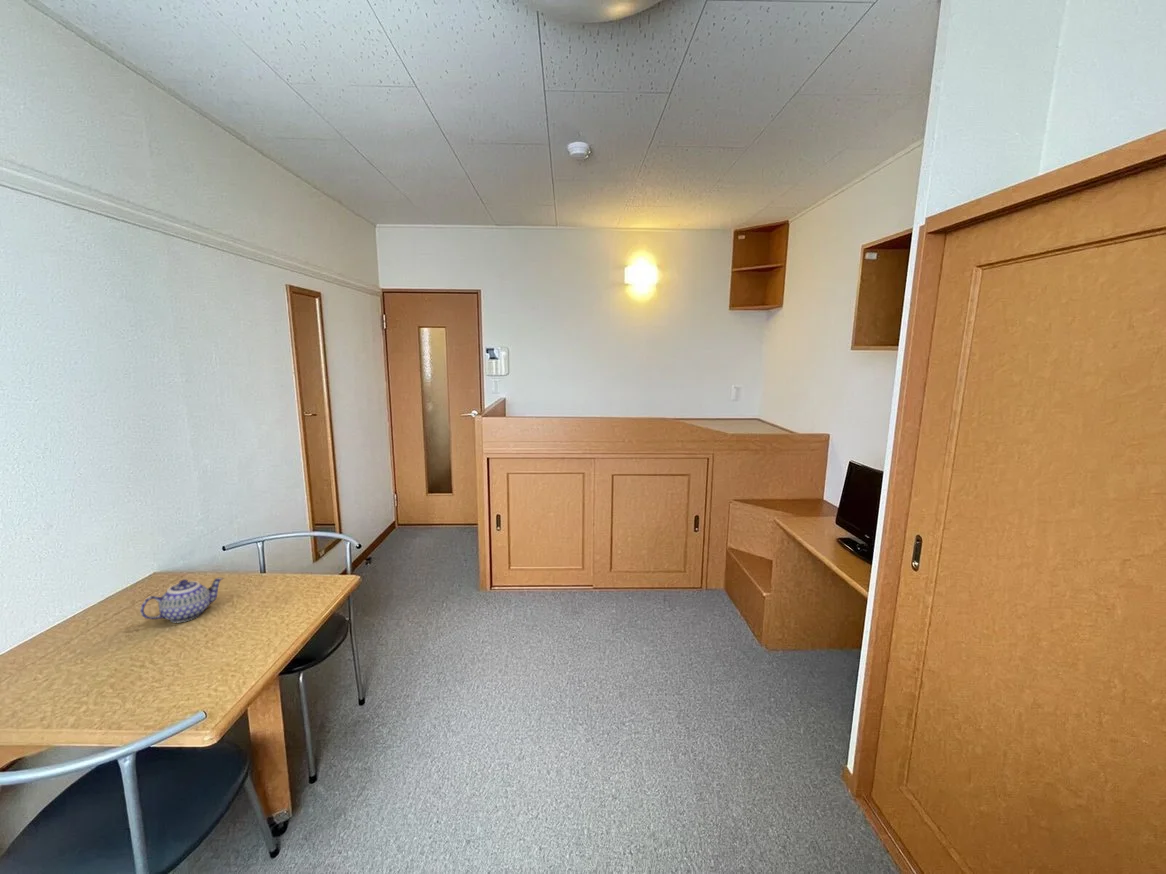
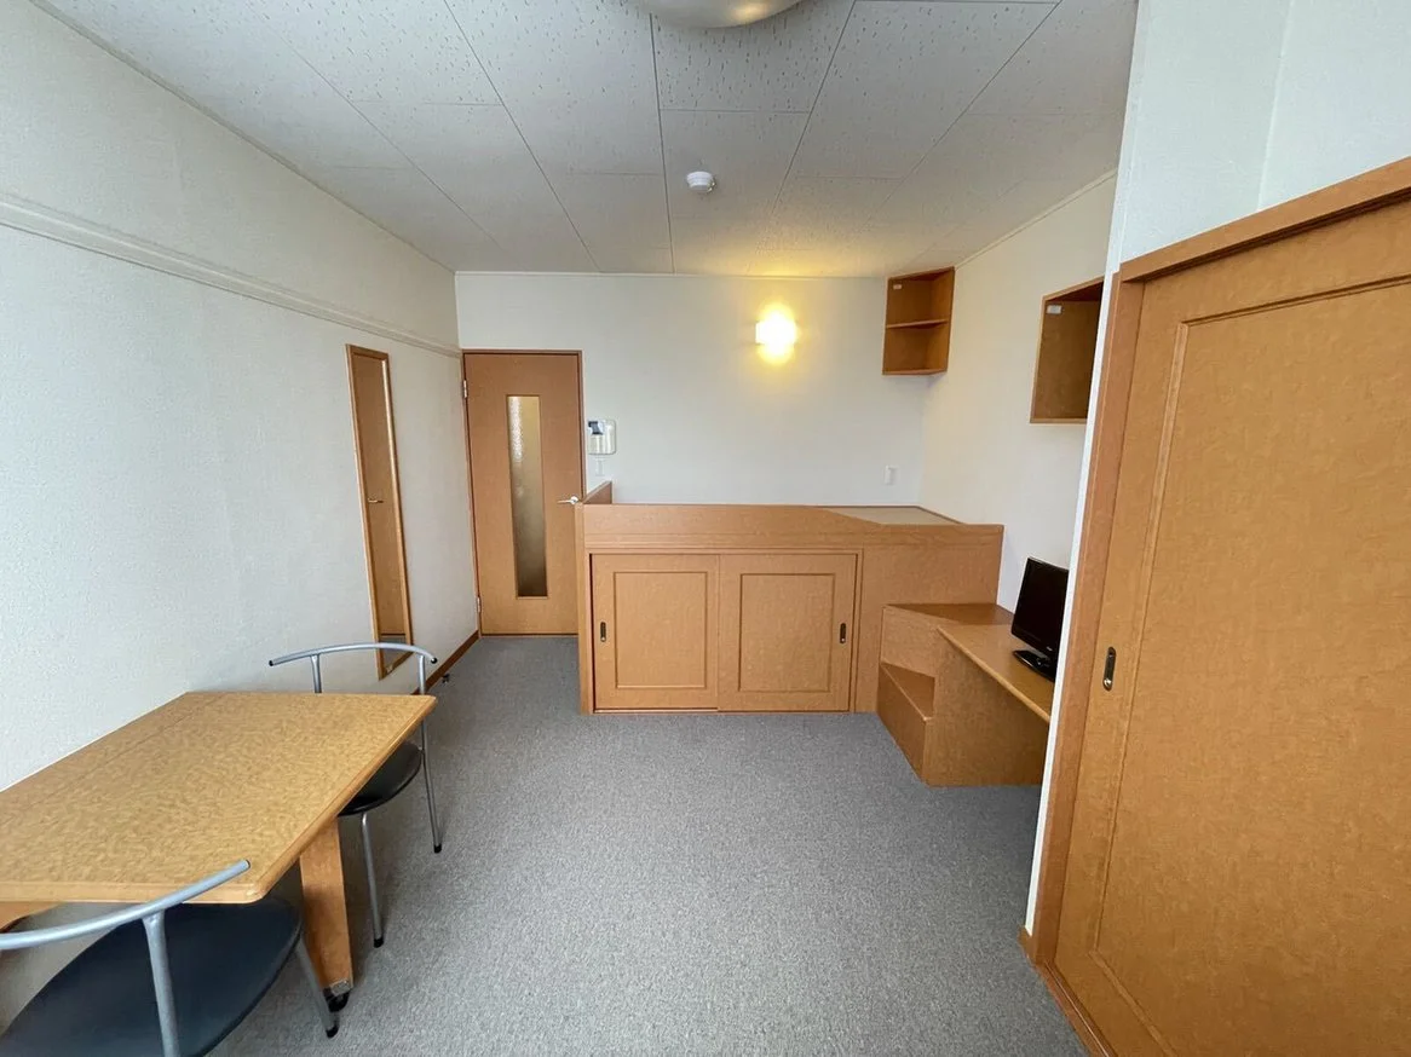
- teapot [139,577,225,624]
